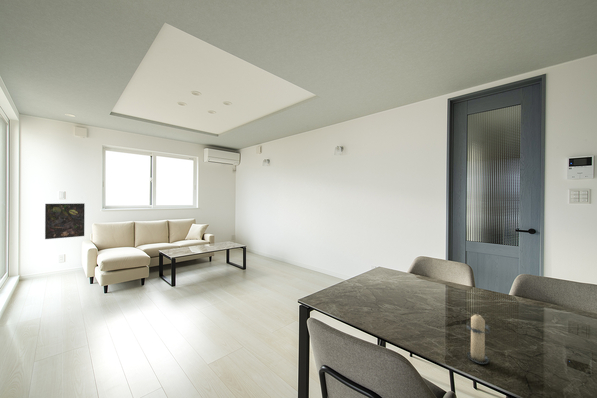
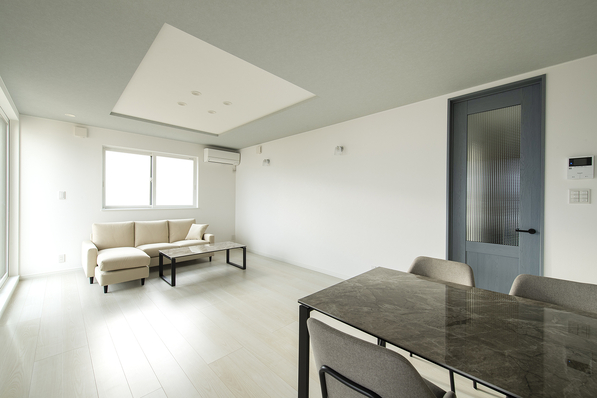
- candle [465,313,492,365]
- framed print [44,202,86,240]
